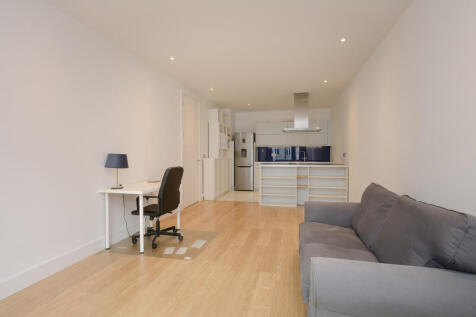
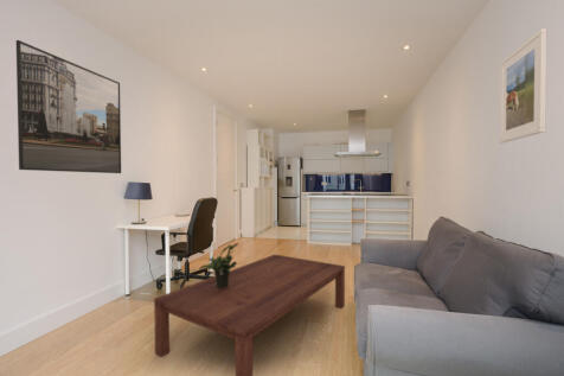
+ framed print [15,39,122,174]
+ coffee table [153,254,346,376]
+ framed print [499,27,549,144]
+ potted plant [198,242,239,288]
